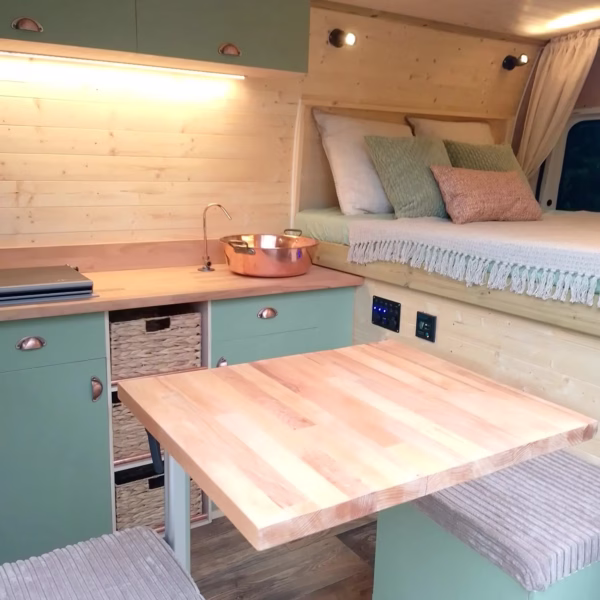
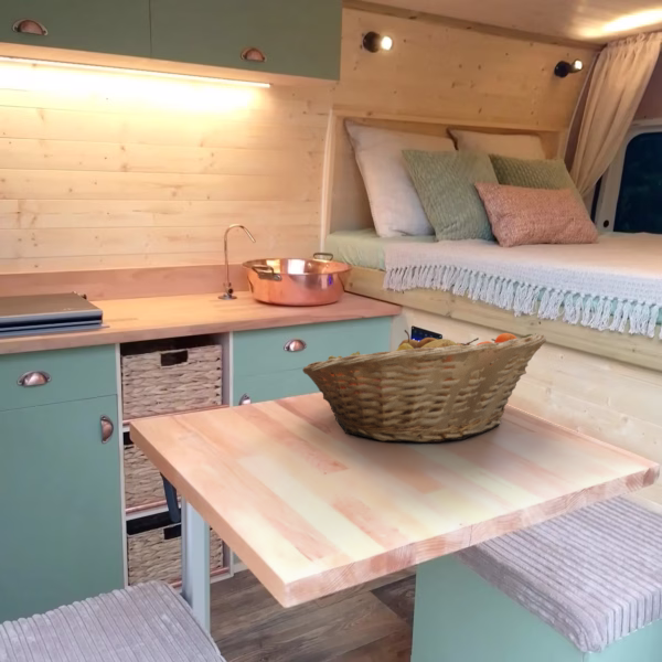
+ fruit basket [301,329,547,444]
